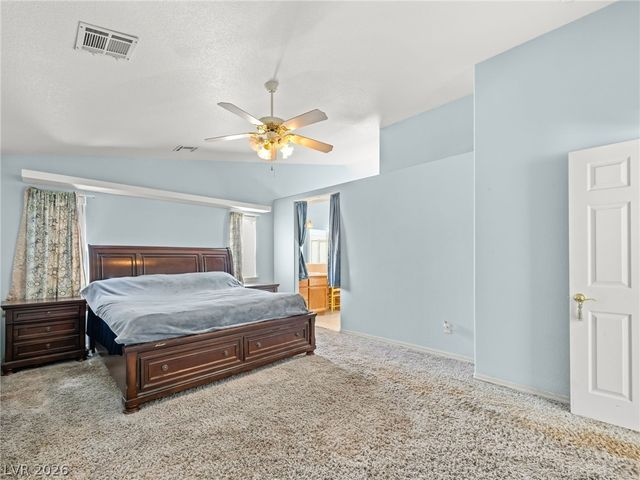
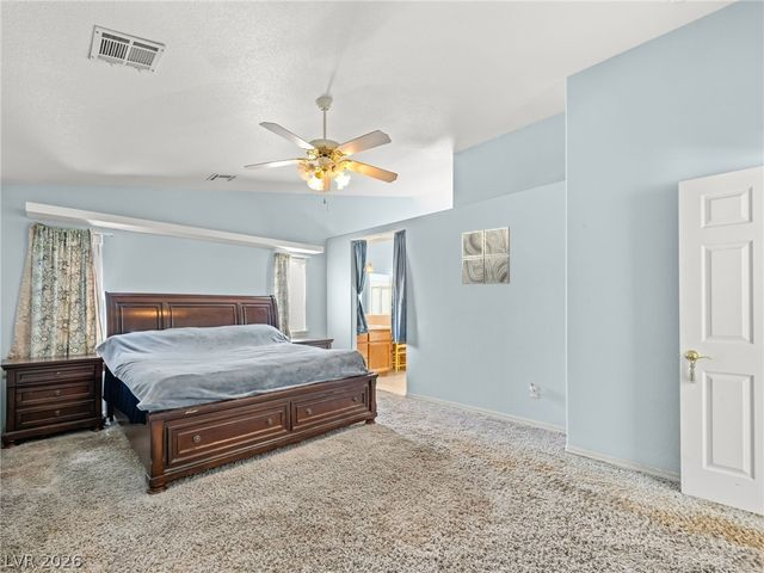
+ wall art [461,226,511,285]
